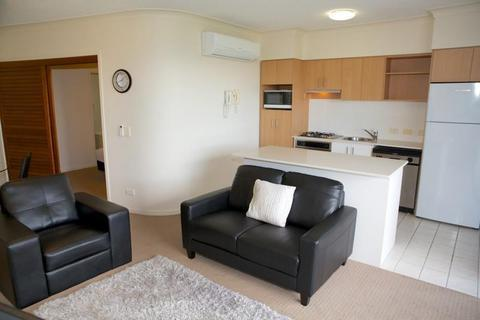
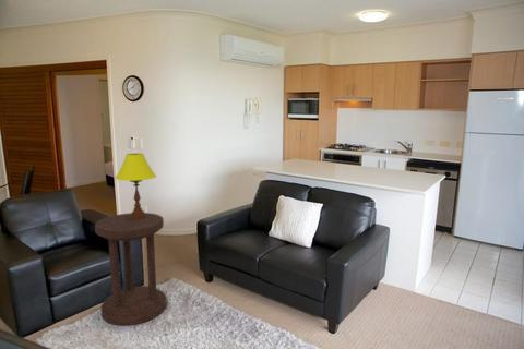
+ side table [94,212,168,326]
+ table lamp [114,152,157,219]
